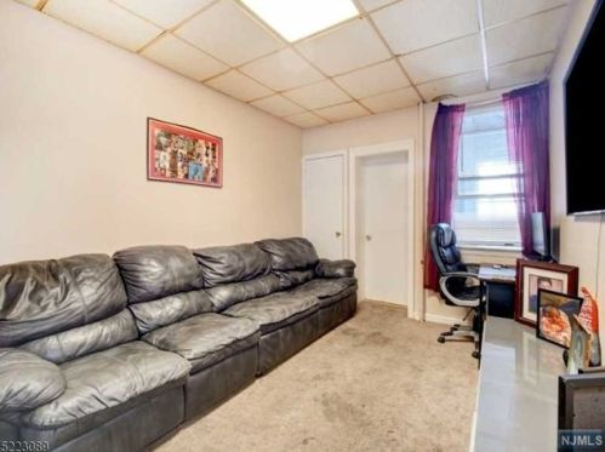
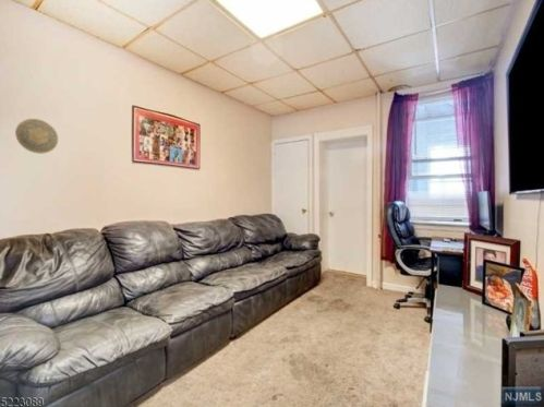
+ decorative plate [14,118,59,155]
